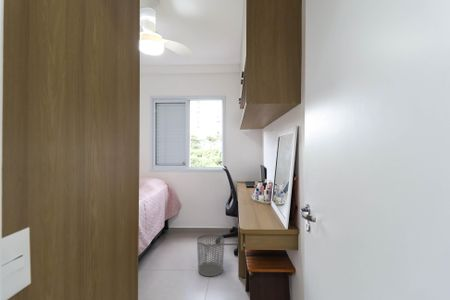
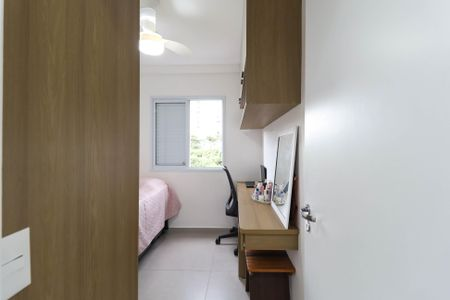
- waste bin [196,233,225,277]
